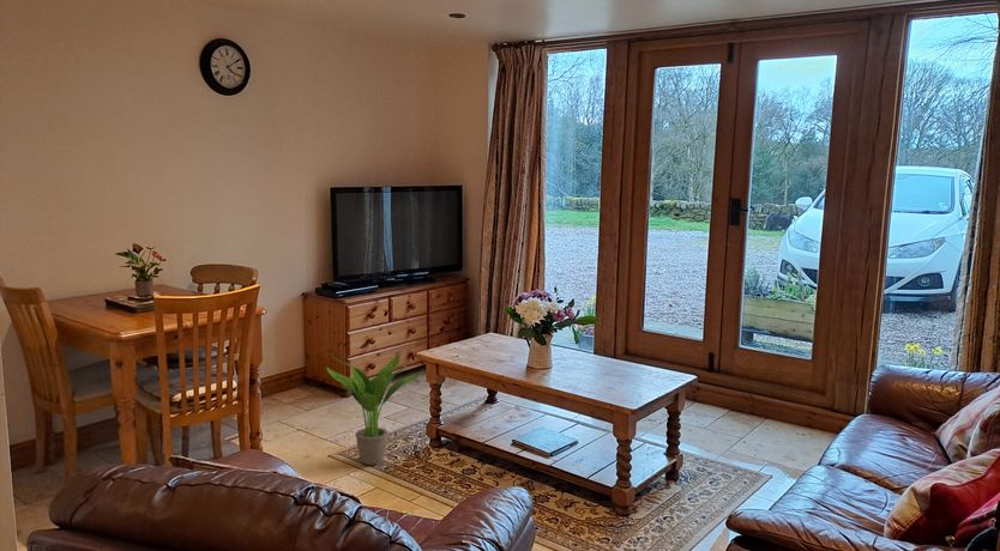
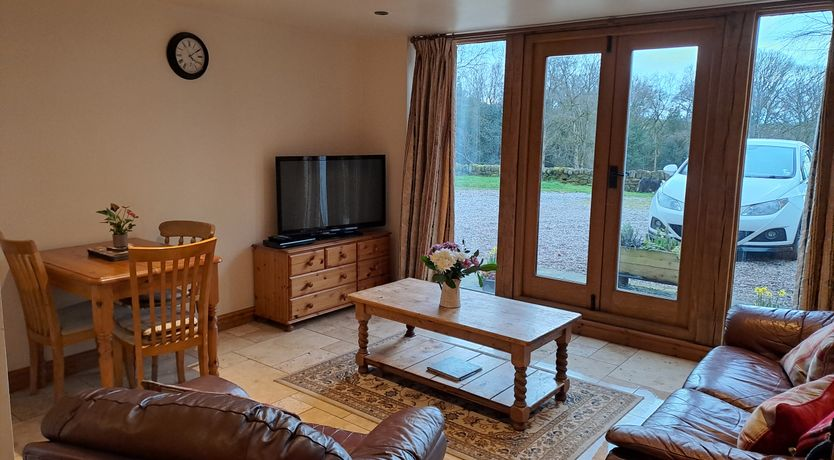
- potted plant [325,351,424,466]
